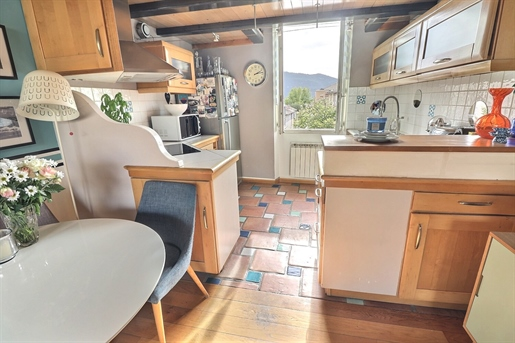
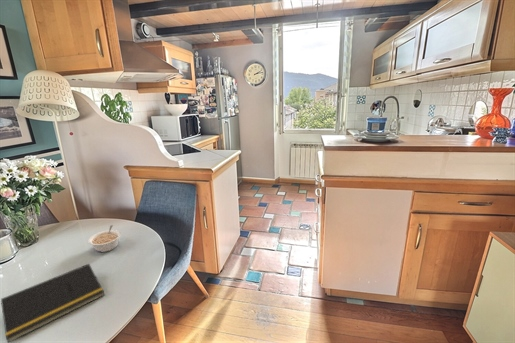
+ notepad [0,263,106,343]
+ legume [87,224,122,253]
